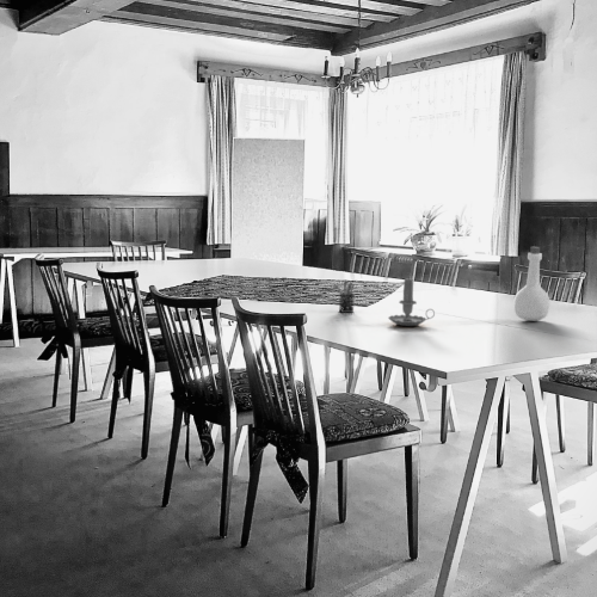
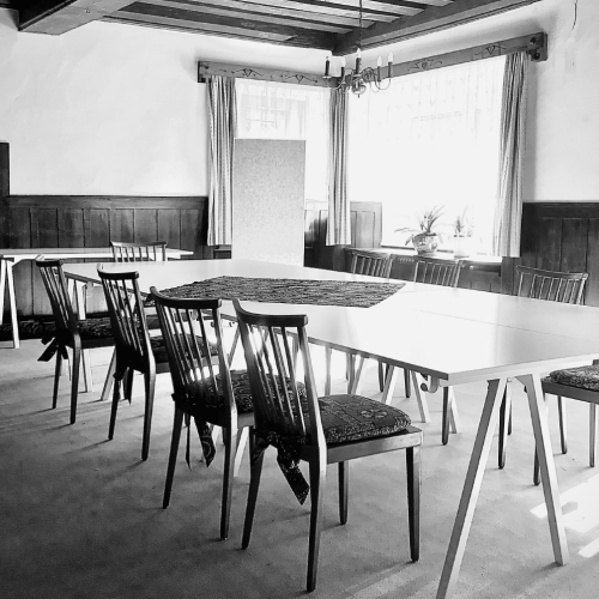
- pen holder [334,279,356,314]
- bottle [512,246,552,322]
- candle [387,275,436,327]
